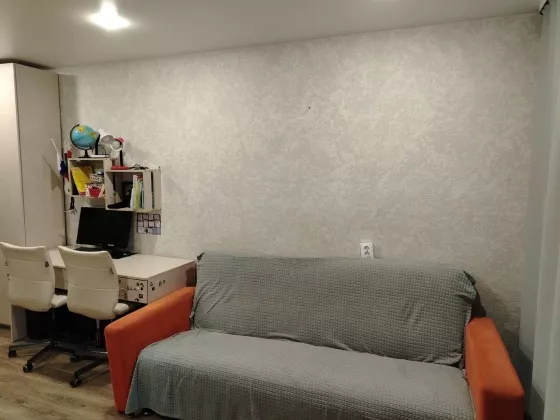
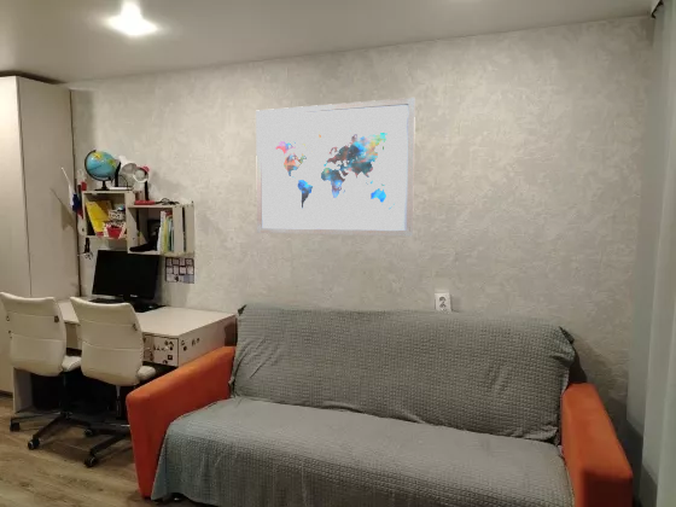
+ wall art [255,97,416,237]
